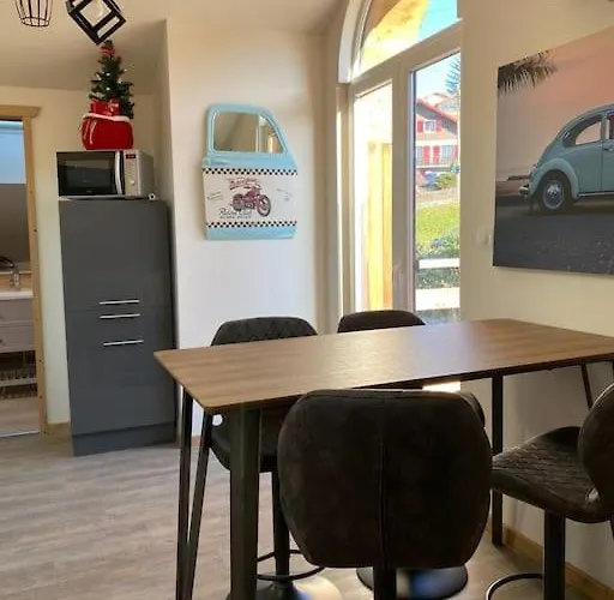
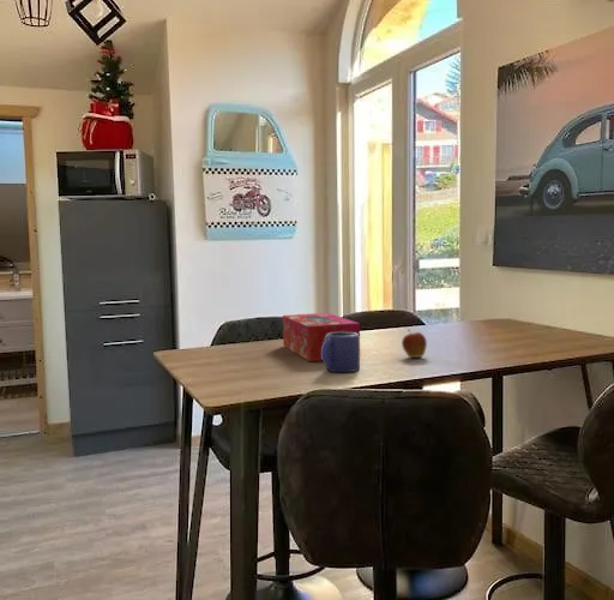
+ tissue box [282,312,361,362]
+ mug [321,332,361,373]
+ fruit [401,328,428,359]
